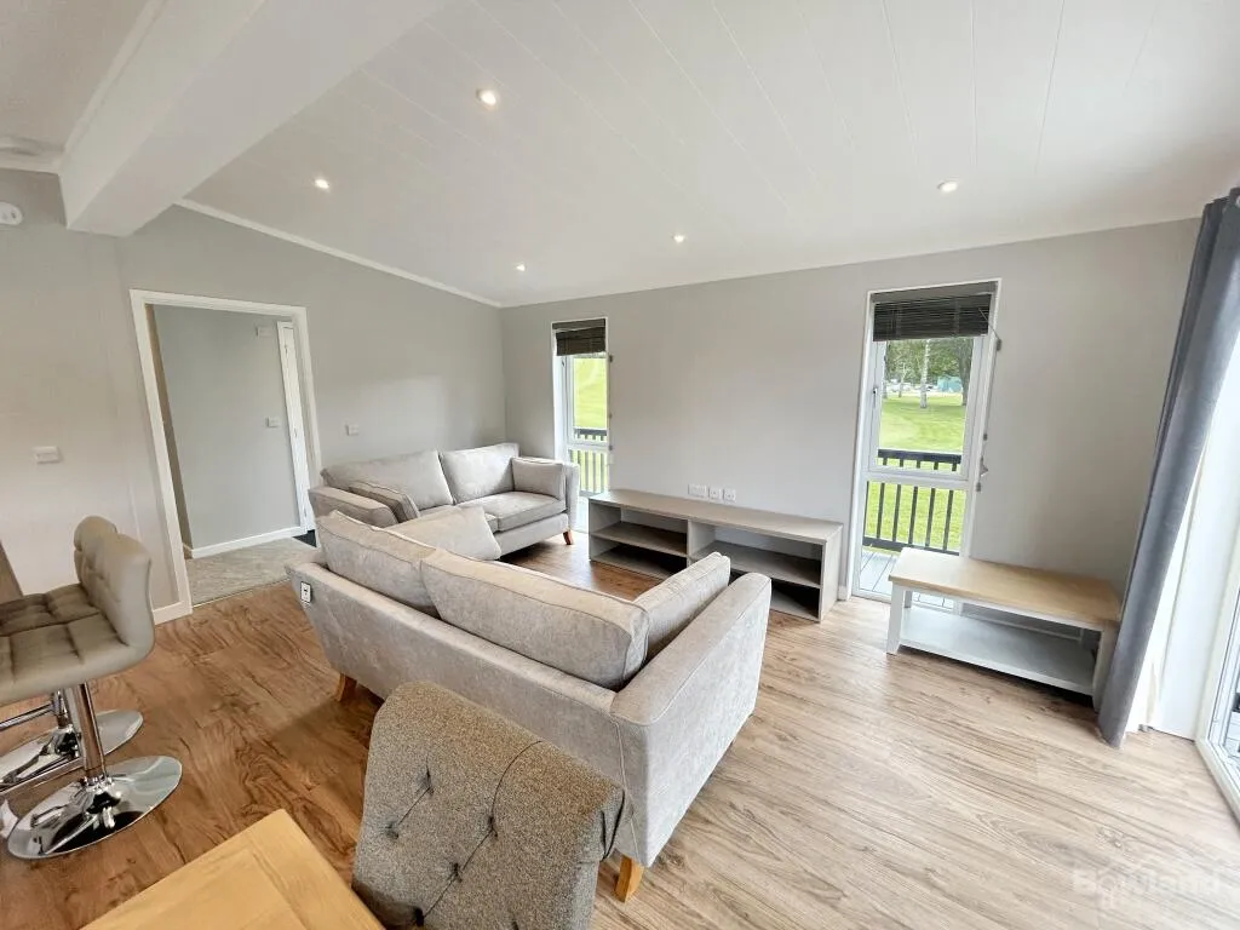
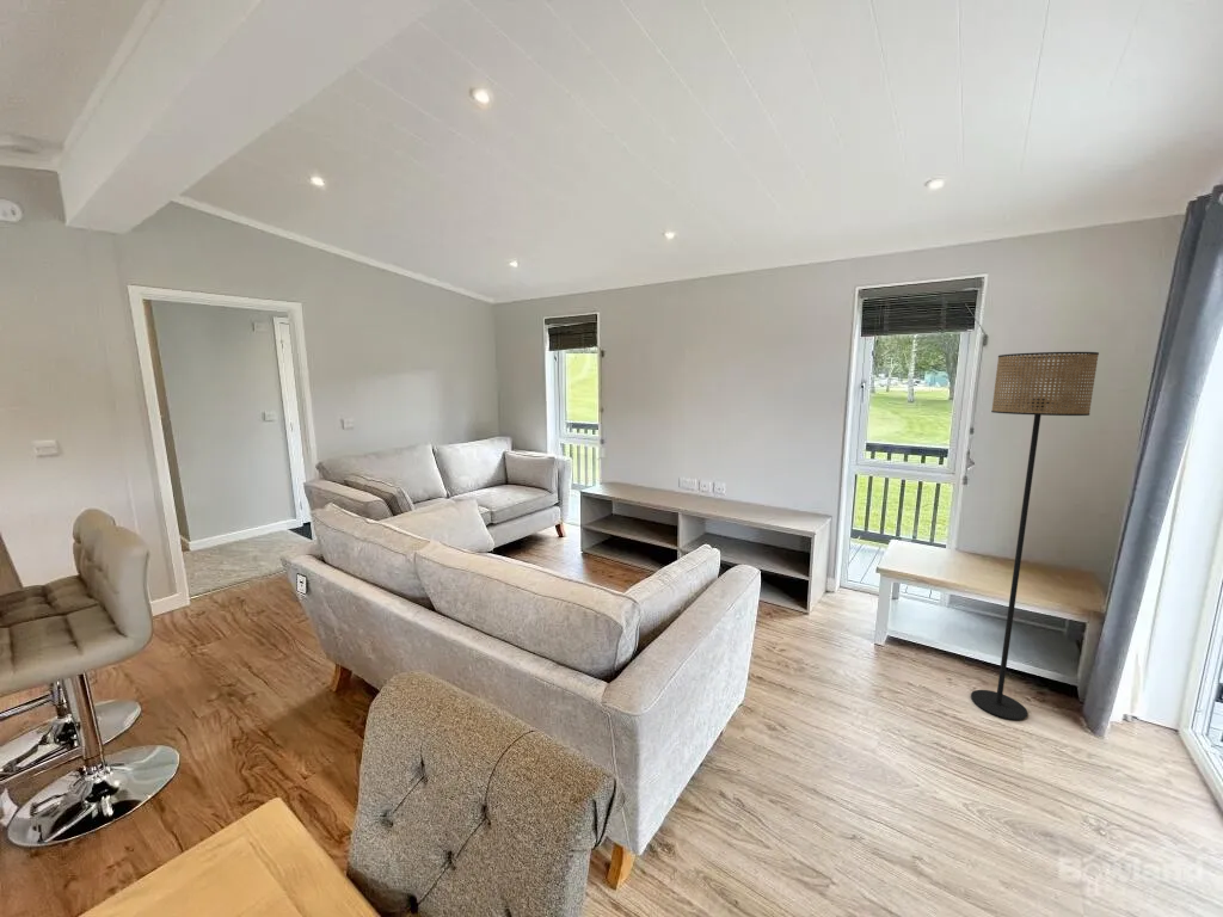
+ floor lamp [970,351,1100,721]
